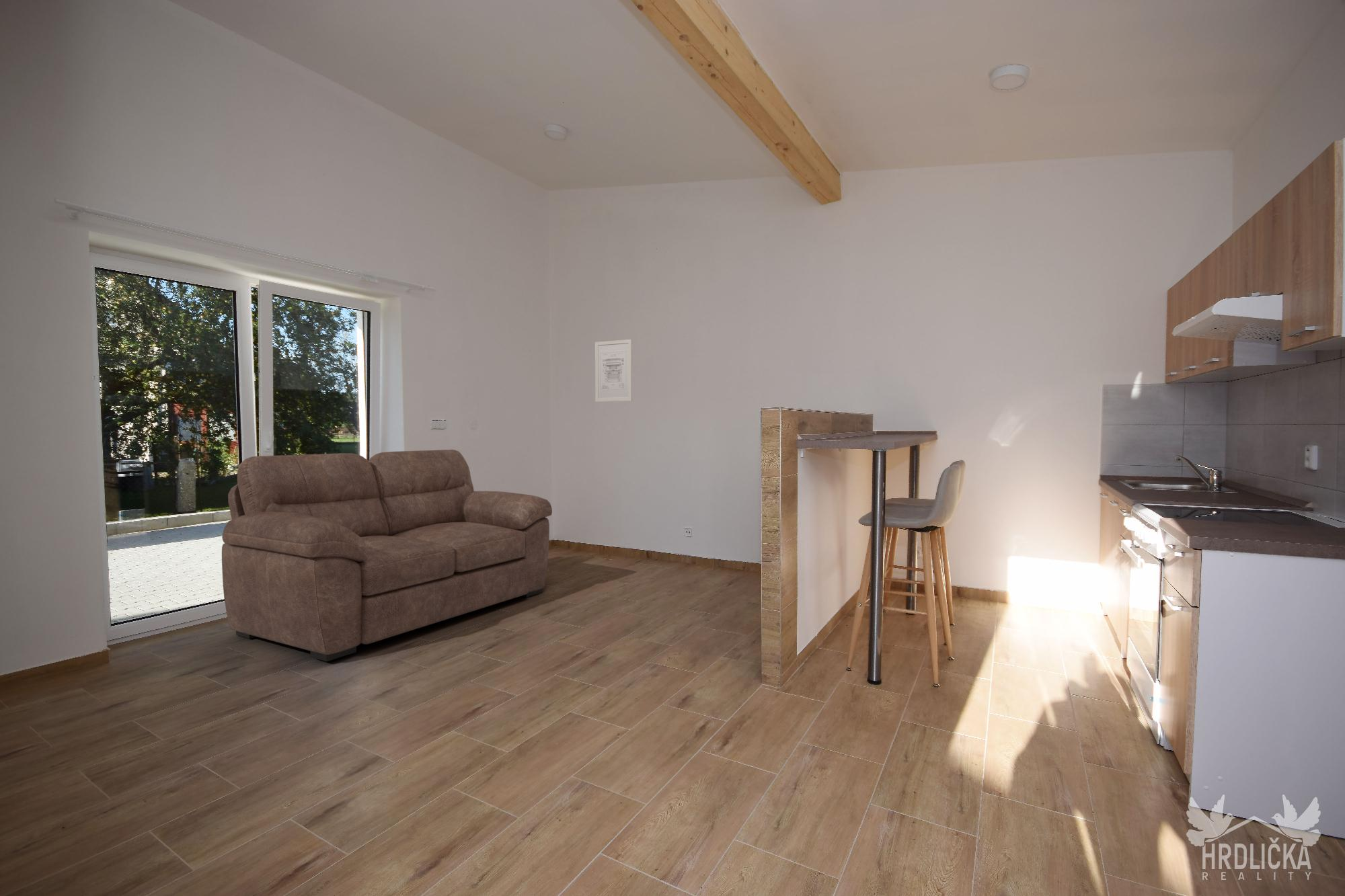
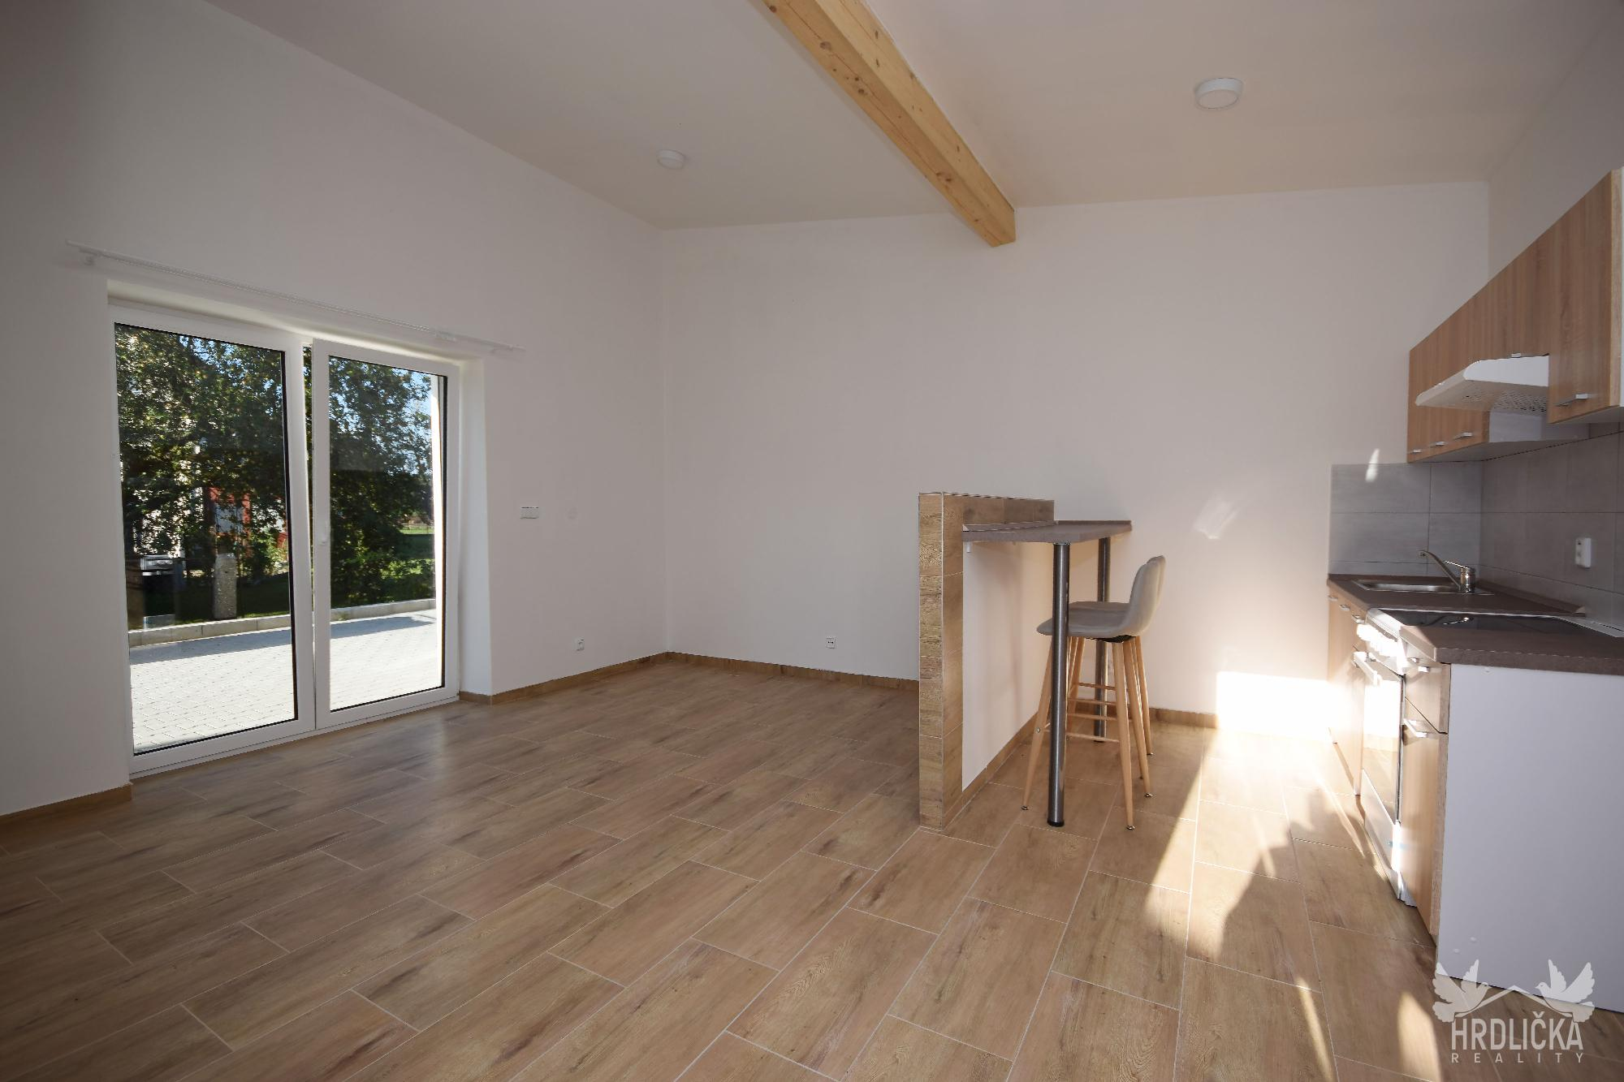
- wall art [594,339,633,403]
- sofa [221,449,553,662]
